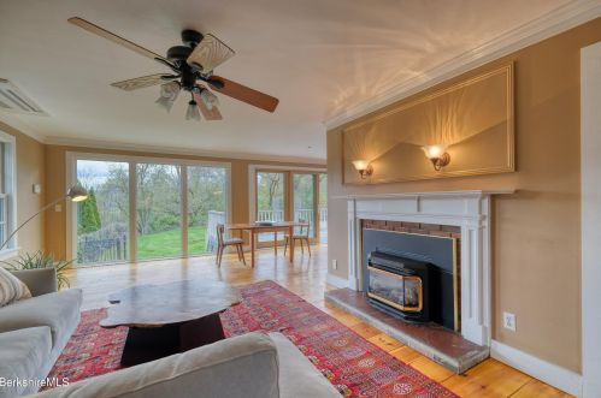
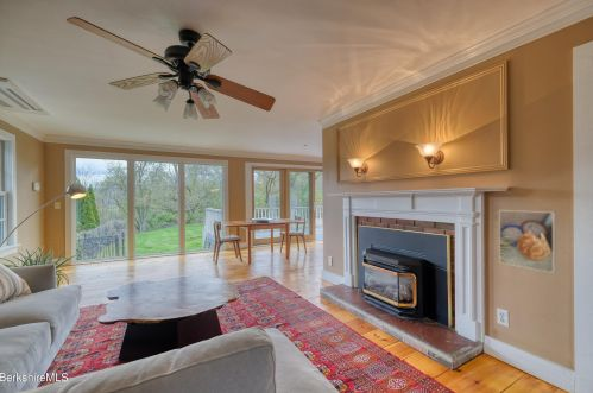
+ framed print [498,209,557,274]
